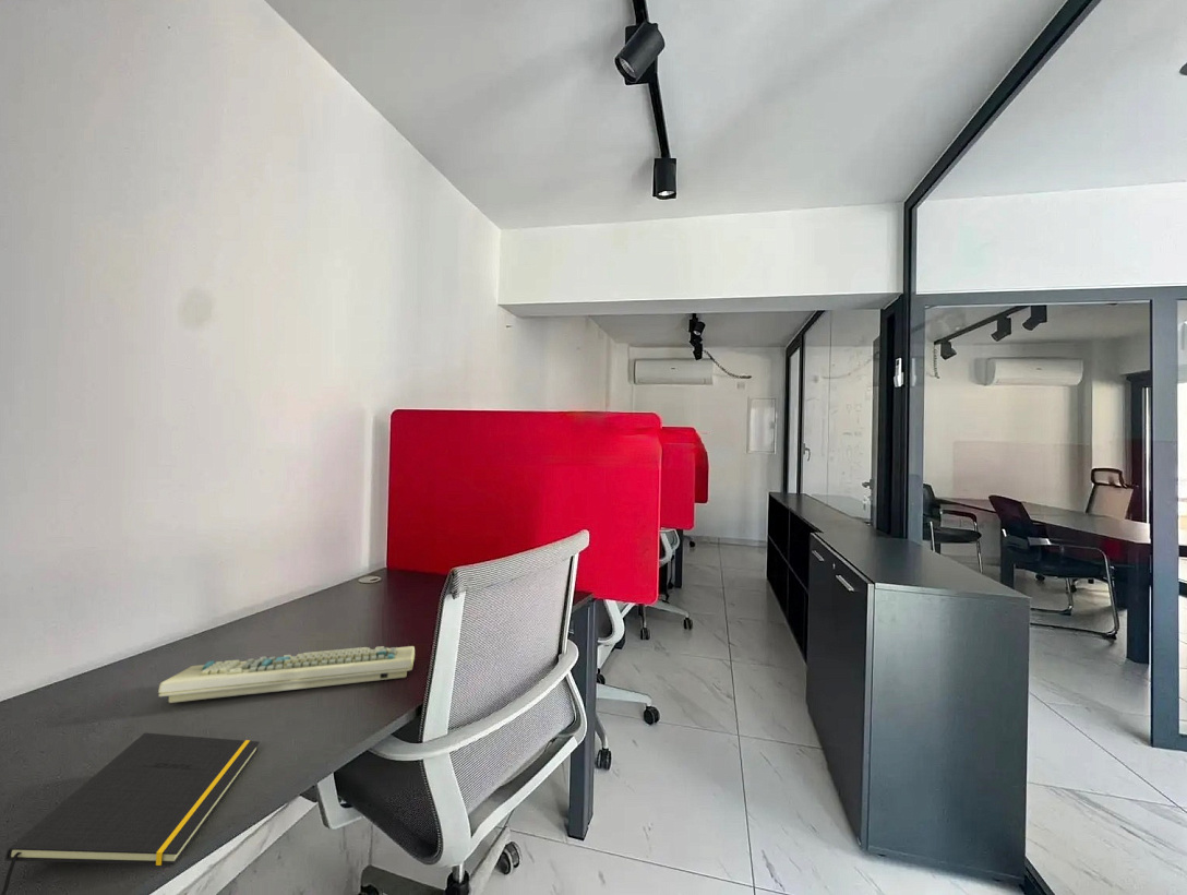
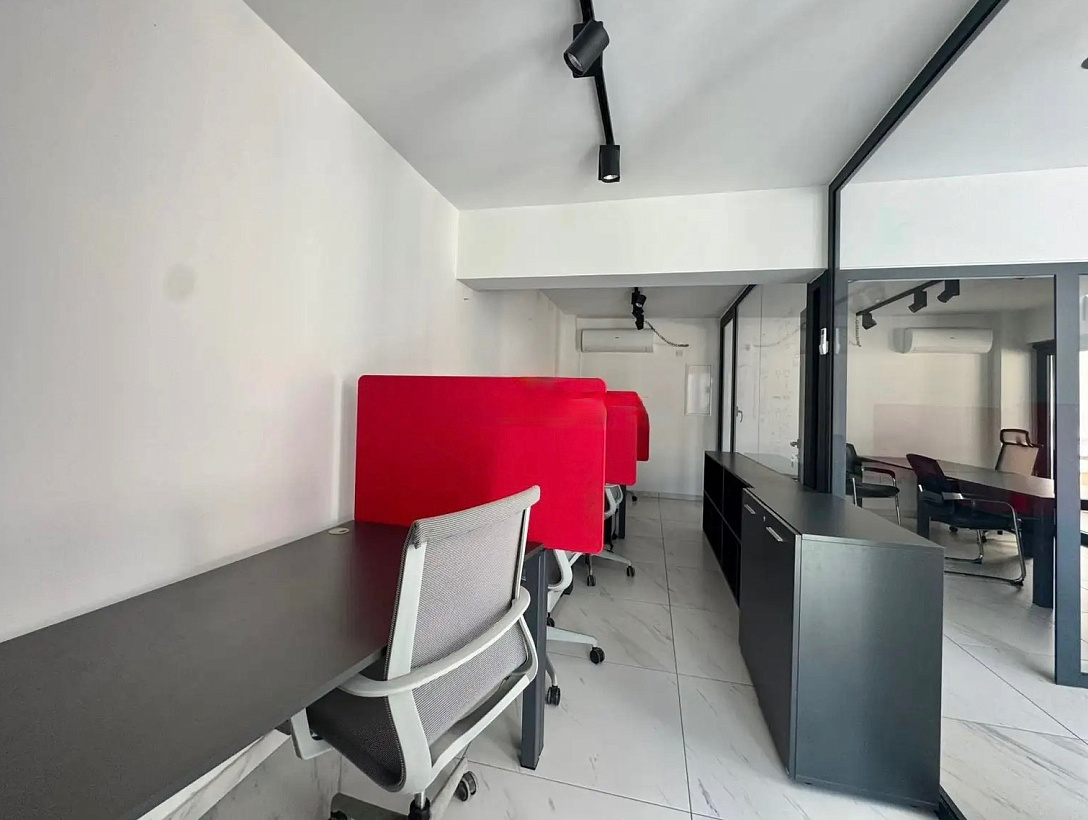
- keyboard [157,645,416,704]
- notepad [0,732,261,895]
